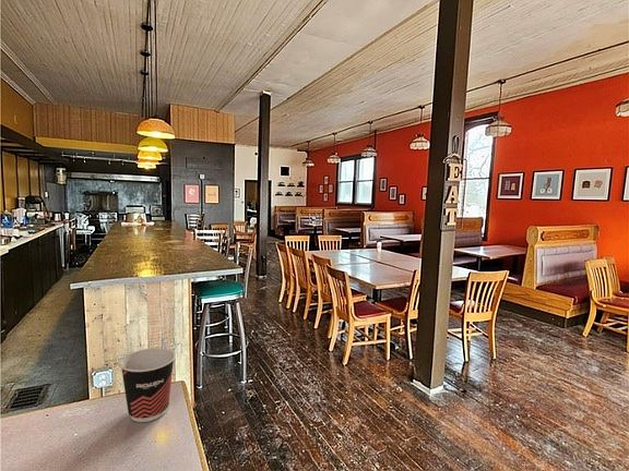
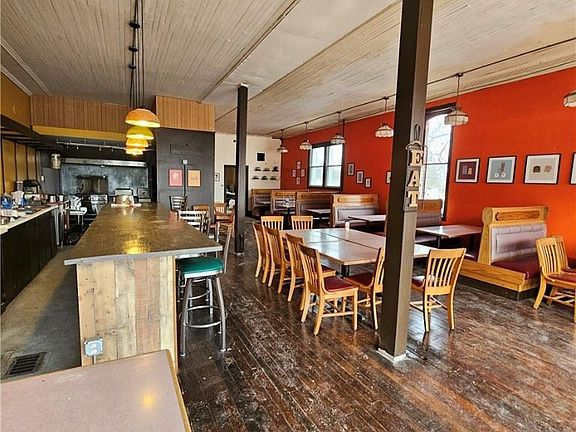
- cup [119,347,176,423]
